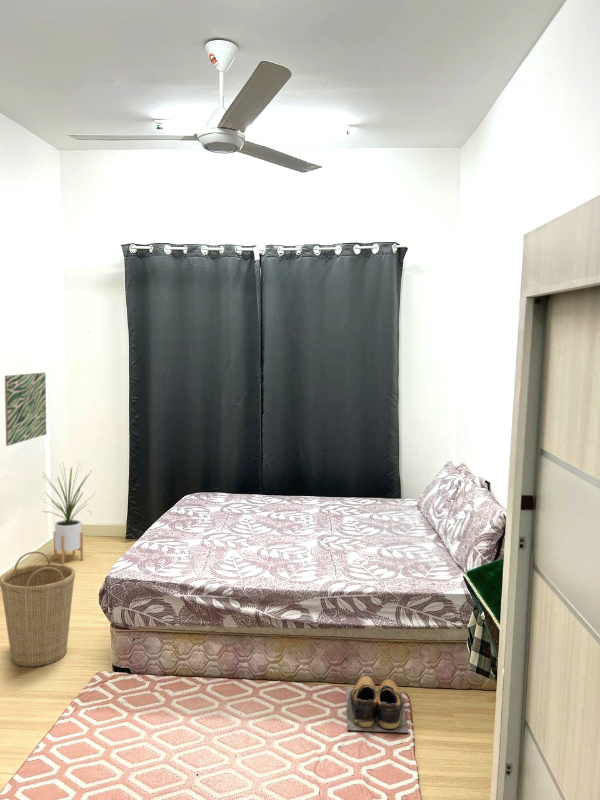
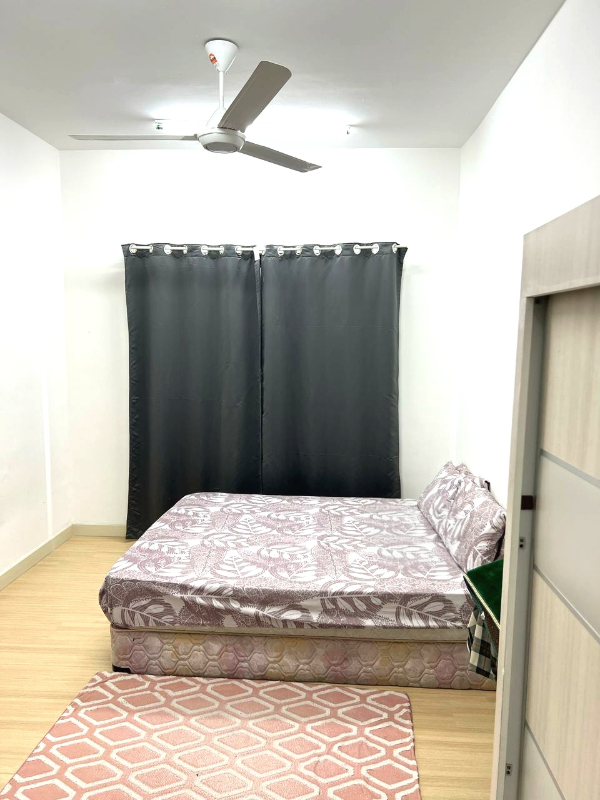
- house plant [39,463,97,565]
- basket [0,550,76,668]
- shoes [345,675,409,734]
- wall art [4,372,47,447]
